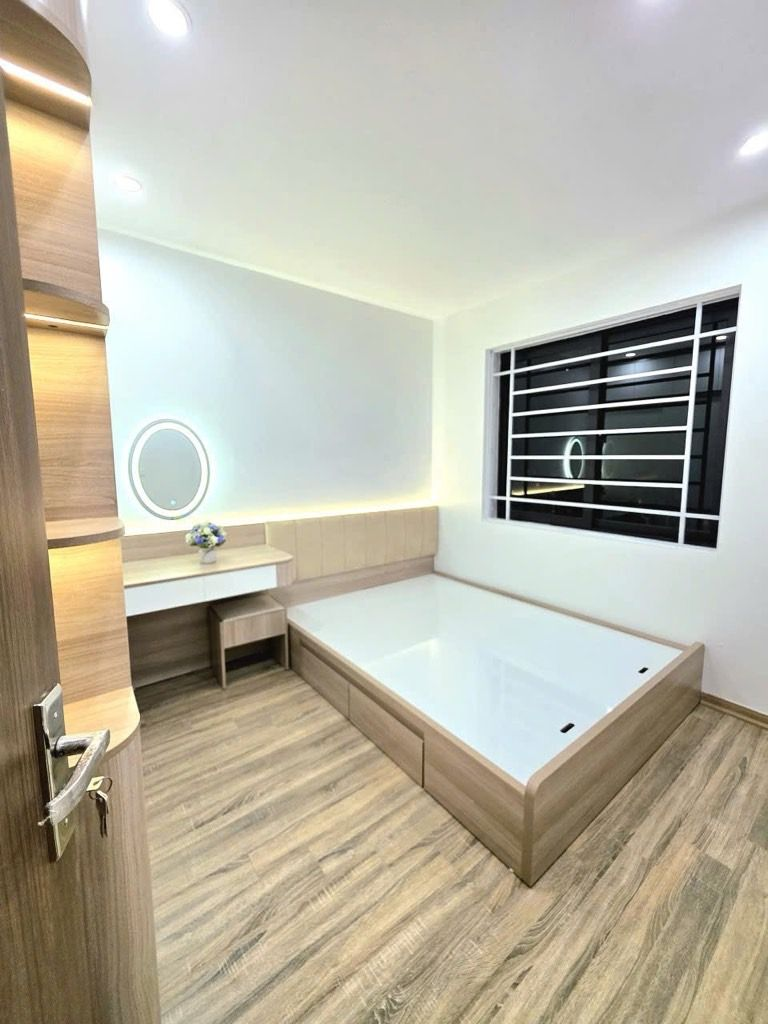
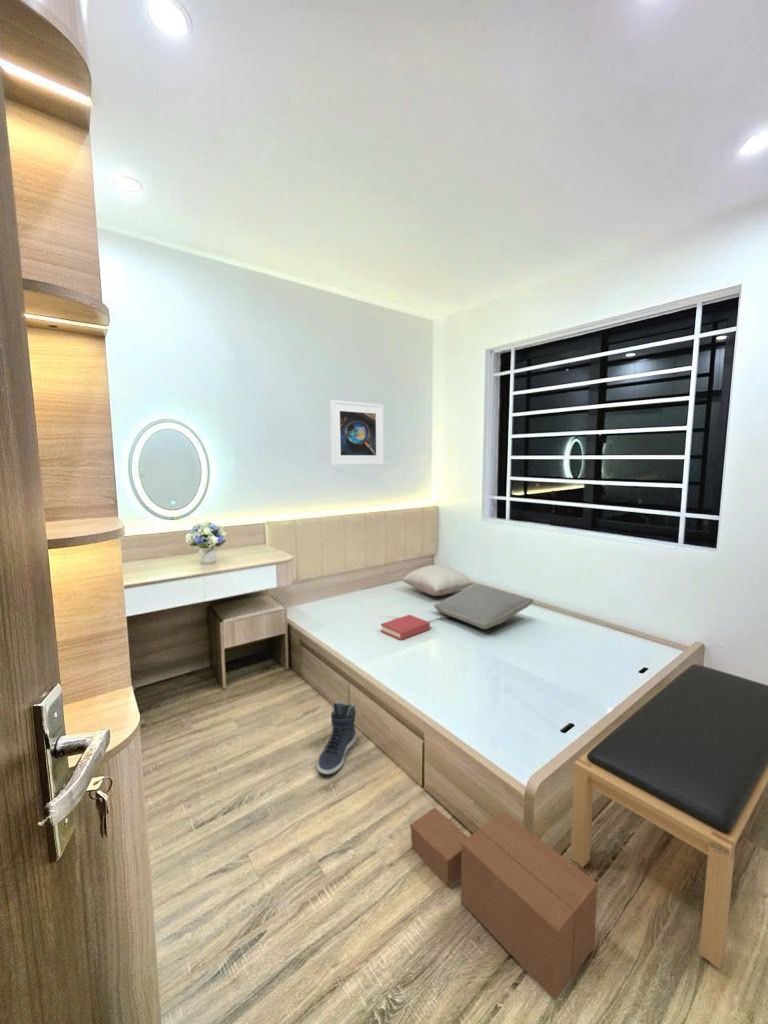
+ bench [569,663,768,970]
+ hardback book [380,614,431,641]
+ cardboard box [409,806,599,1002]
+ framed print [329,399,385,466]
+ pillow [433,583,534,630]
+ pillow [401,564,475,597]
+ sneaker [316,700,357,776]
